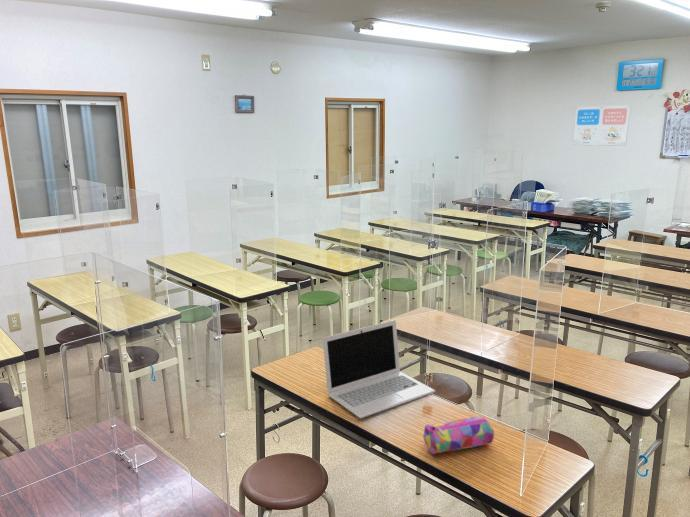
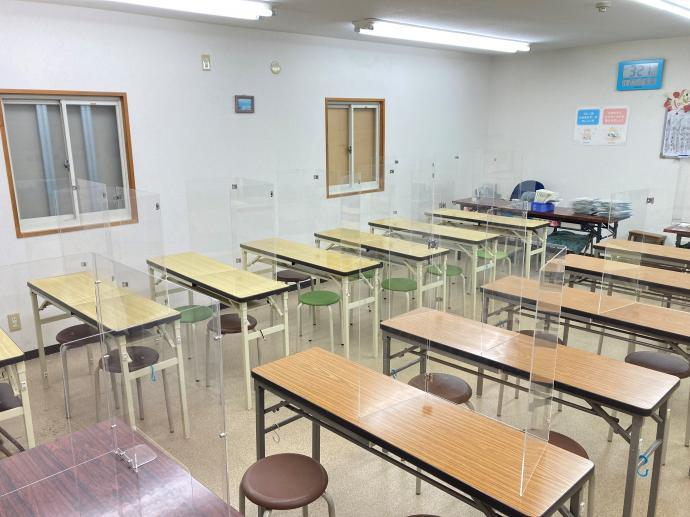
- pencil case [423,415,495,455]
- laptop [322,319,436,419]
